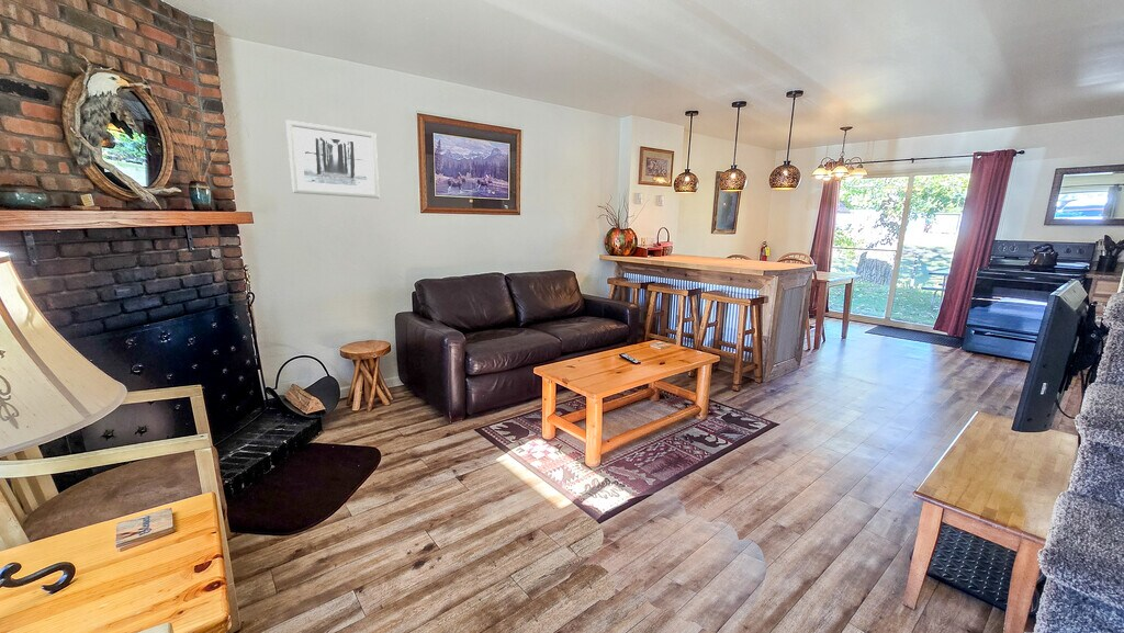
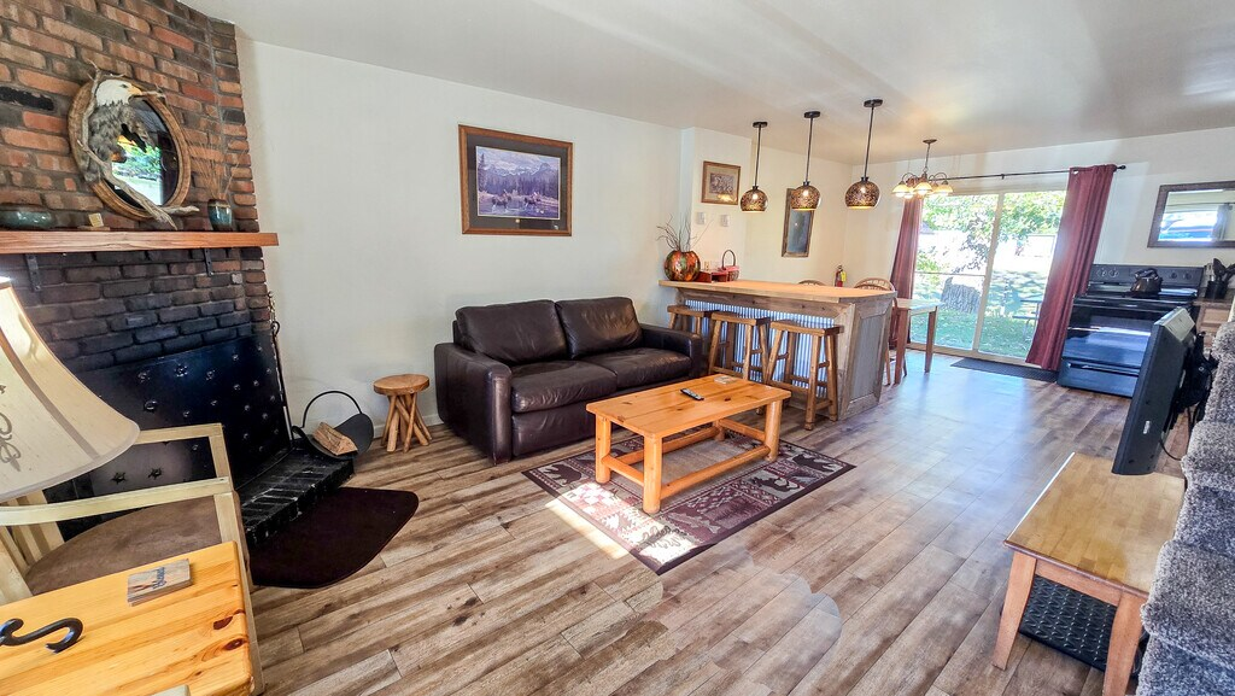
- wall art [284,120,380,200]
